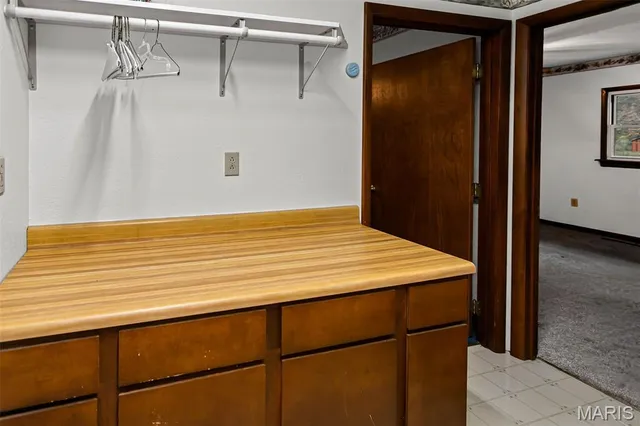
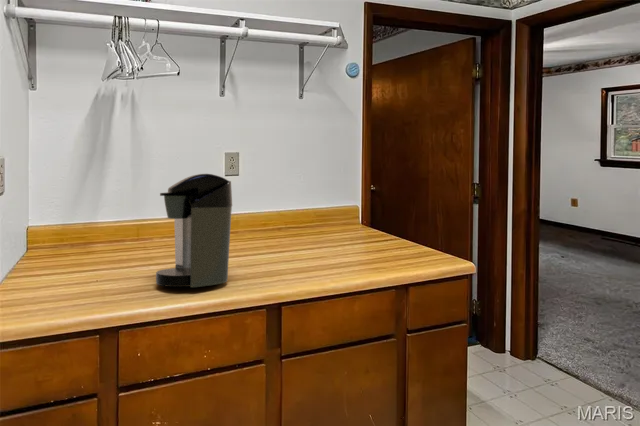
+ coffee maker [155,173,233,288]
